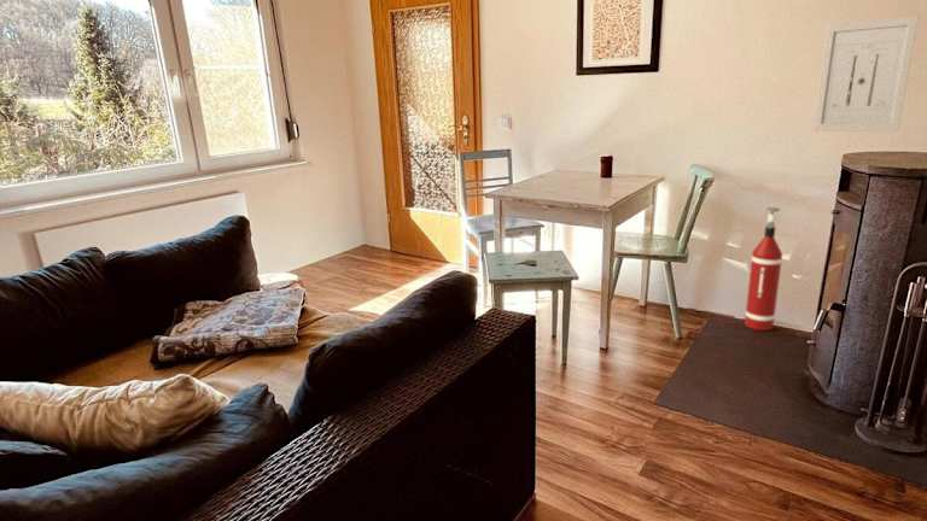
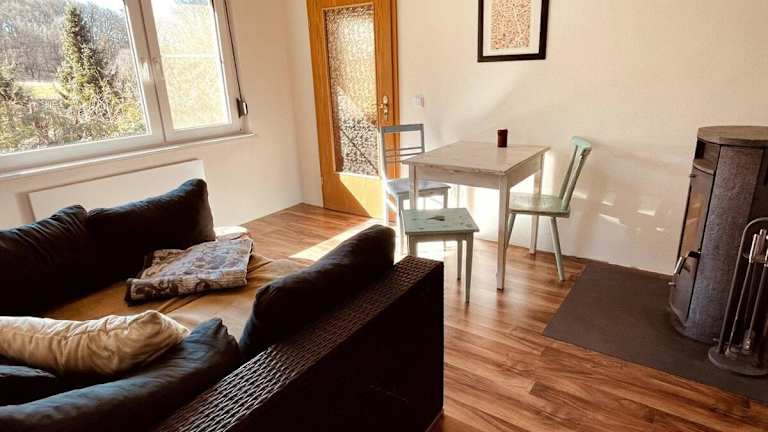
- wall art [812,14,920,133]
- fire extinguisher [744,206,783,332]
